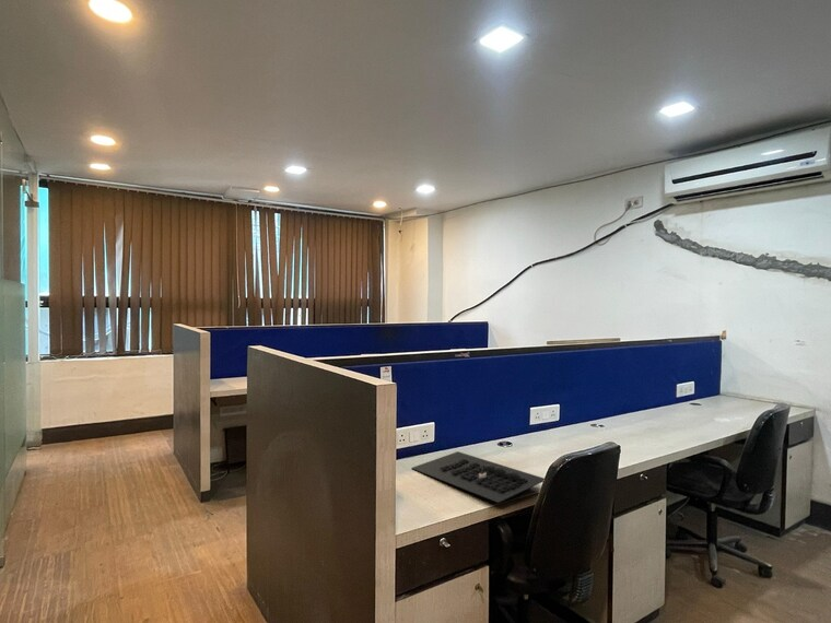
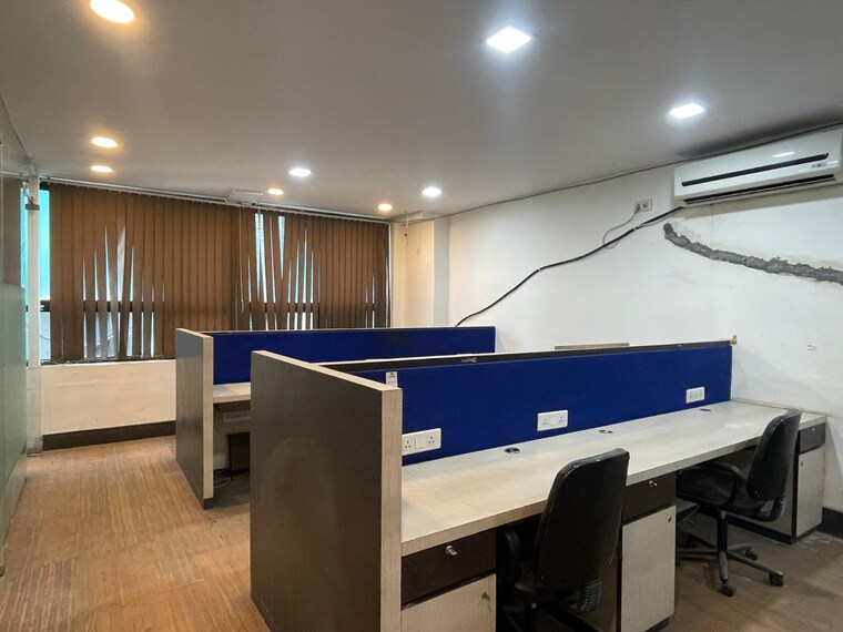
- computer keyboard [410,450,546,504]
